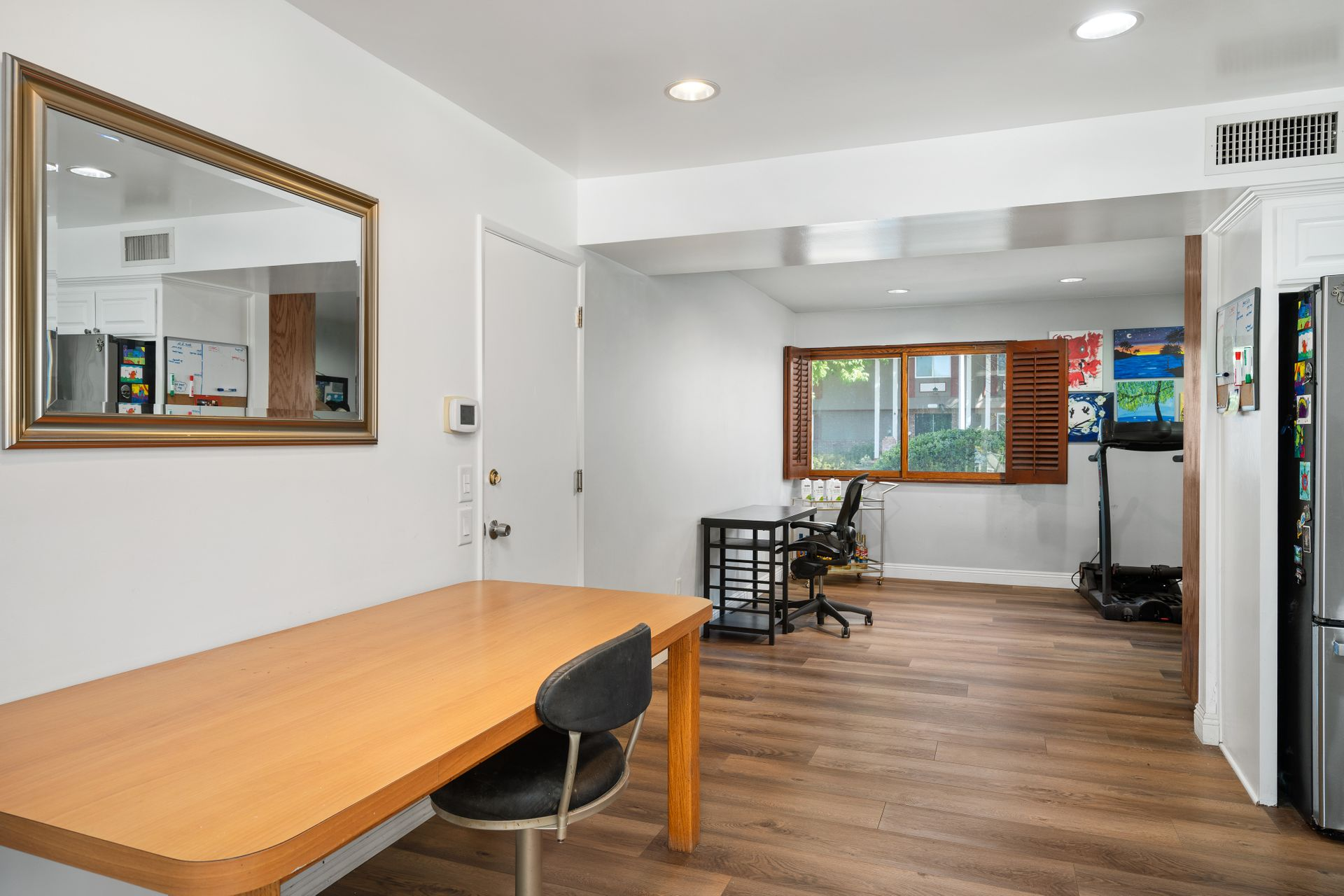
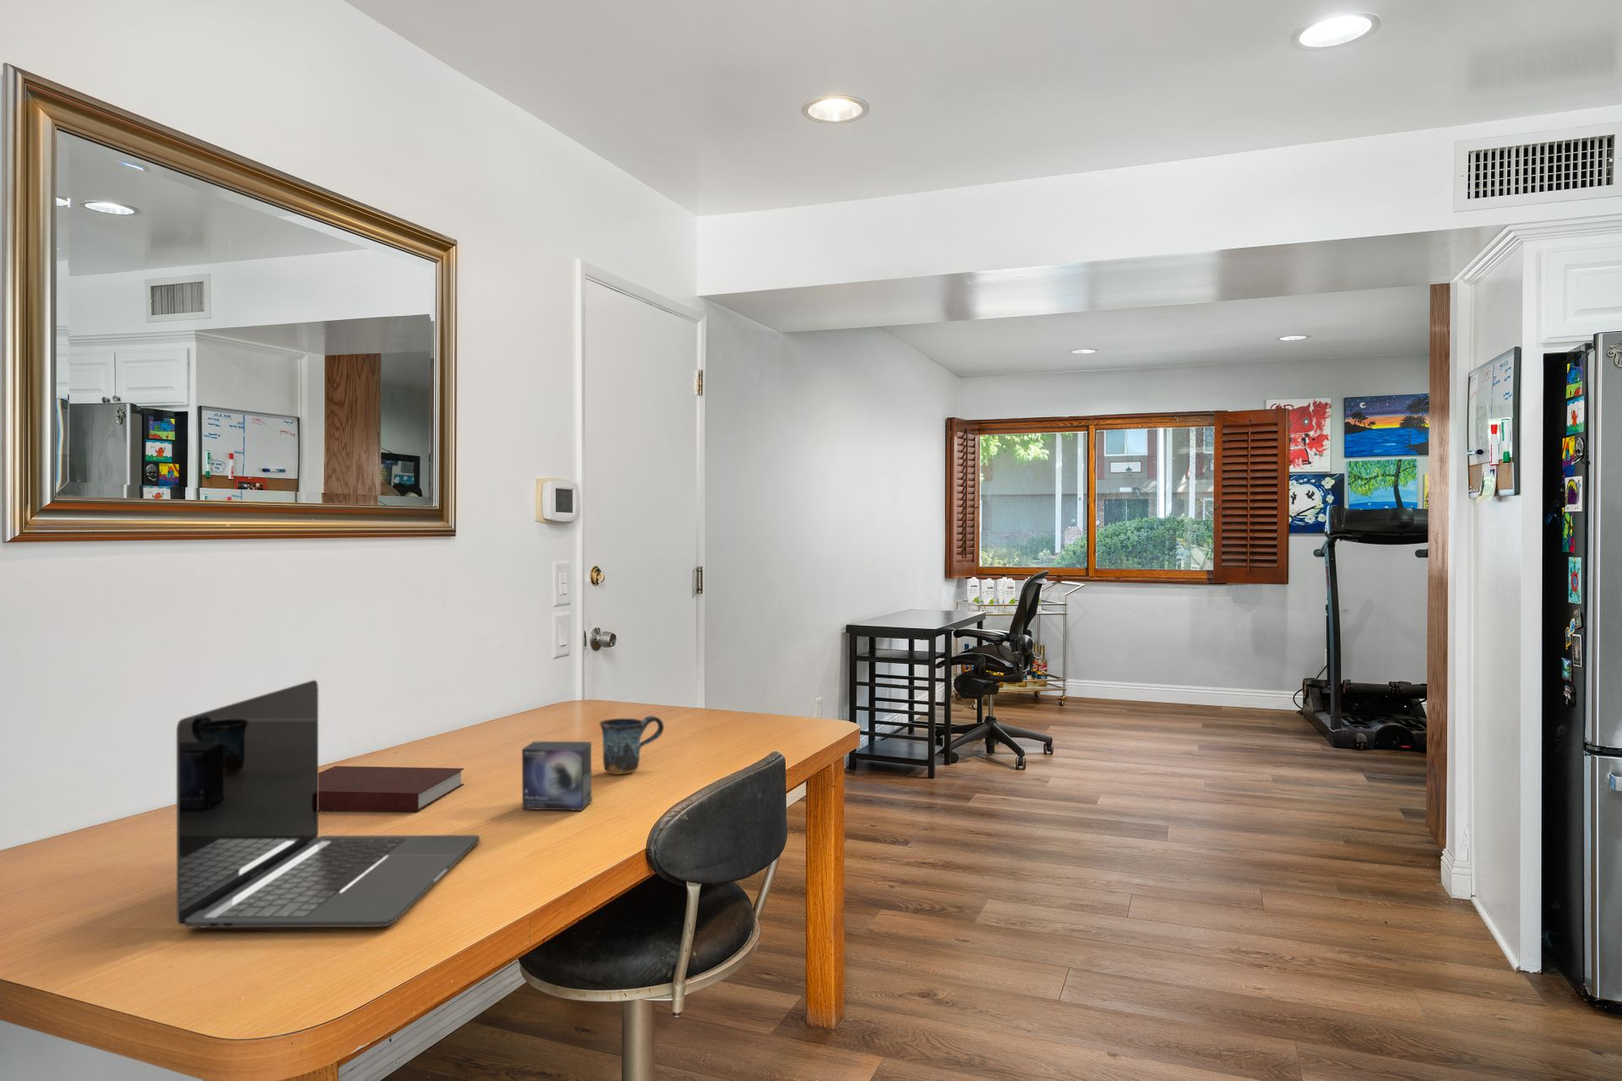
+ mug [599,715,665,776]
+ notebook [319,765,465,812]
+ laptop [176,679,480,928]
+ small box [521,741,593,812]
